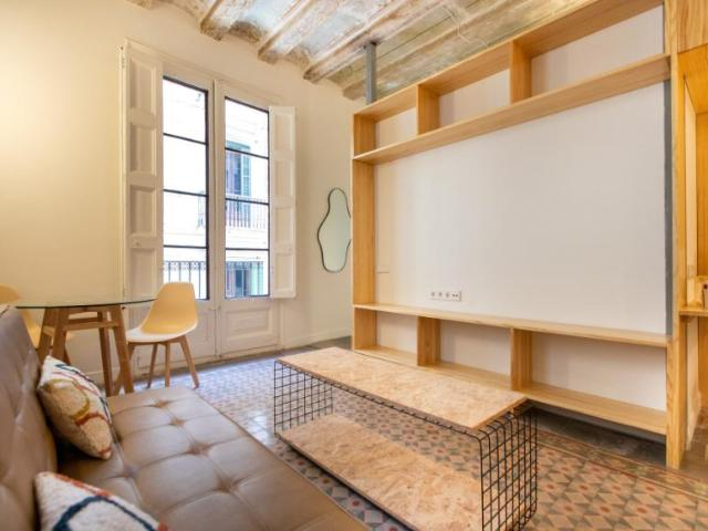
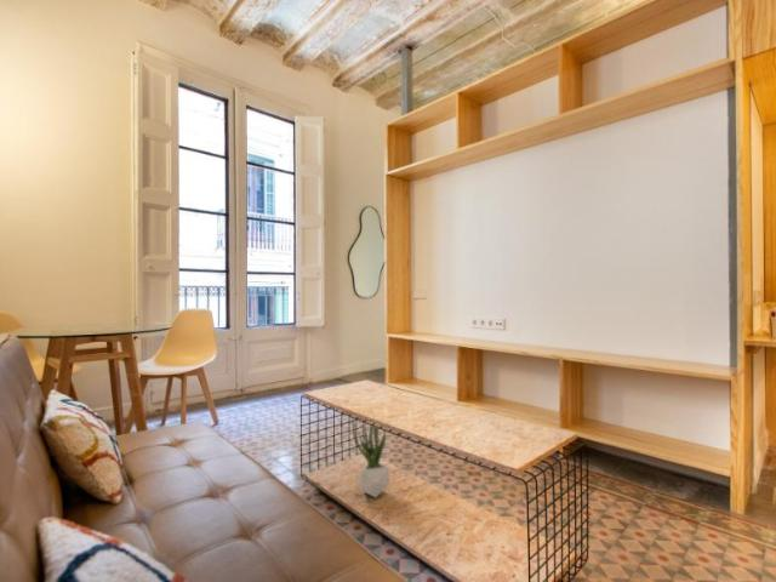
+ potted plant [350,417,390,498]
